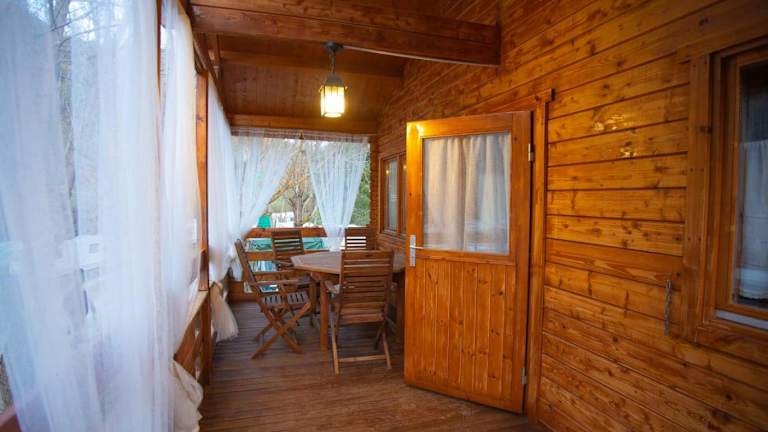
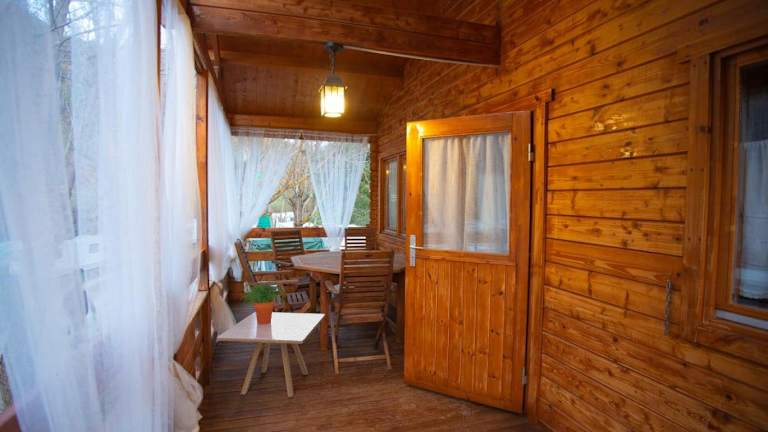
+ potted plant [240,282,288,325]
+ side table [216,311,326,398]
